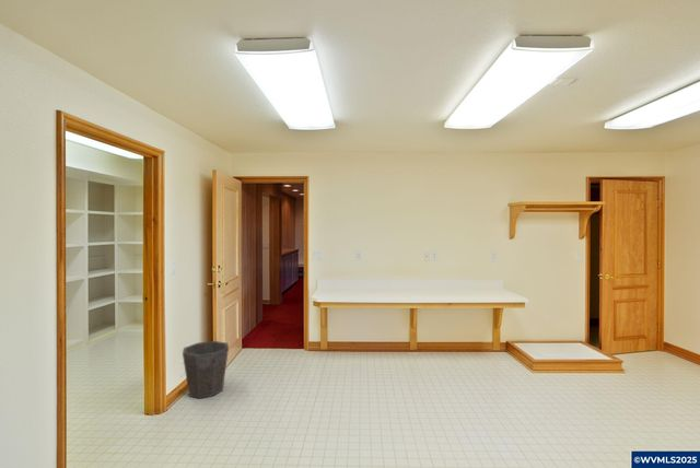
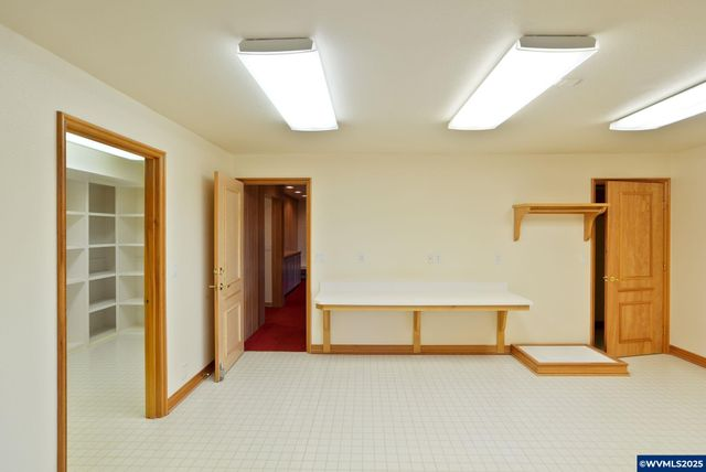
- waste bin [182,340,230,399]
